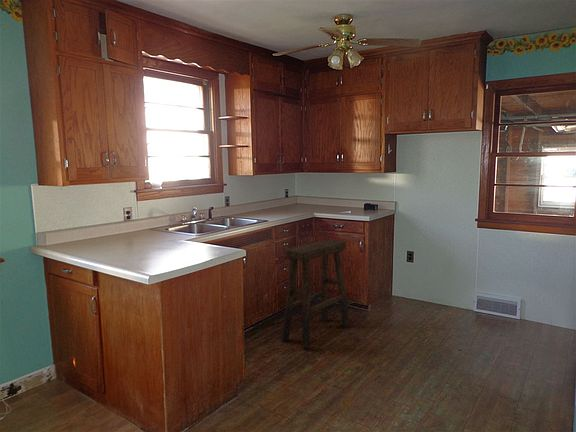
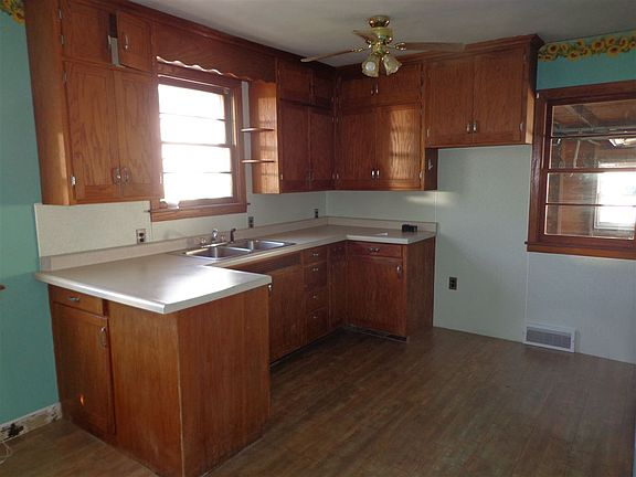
- stool [281,238,350,350]
